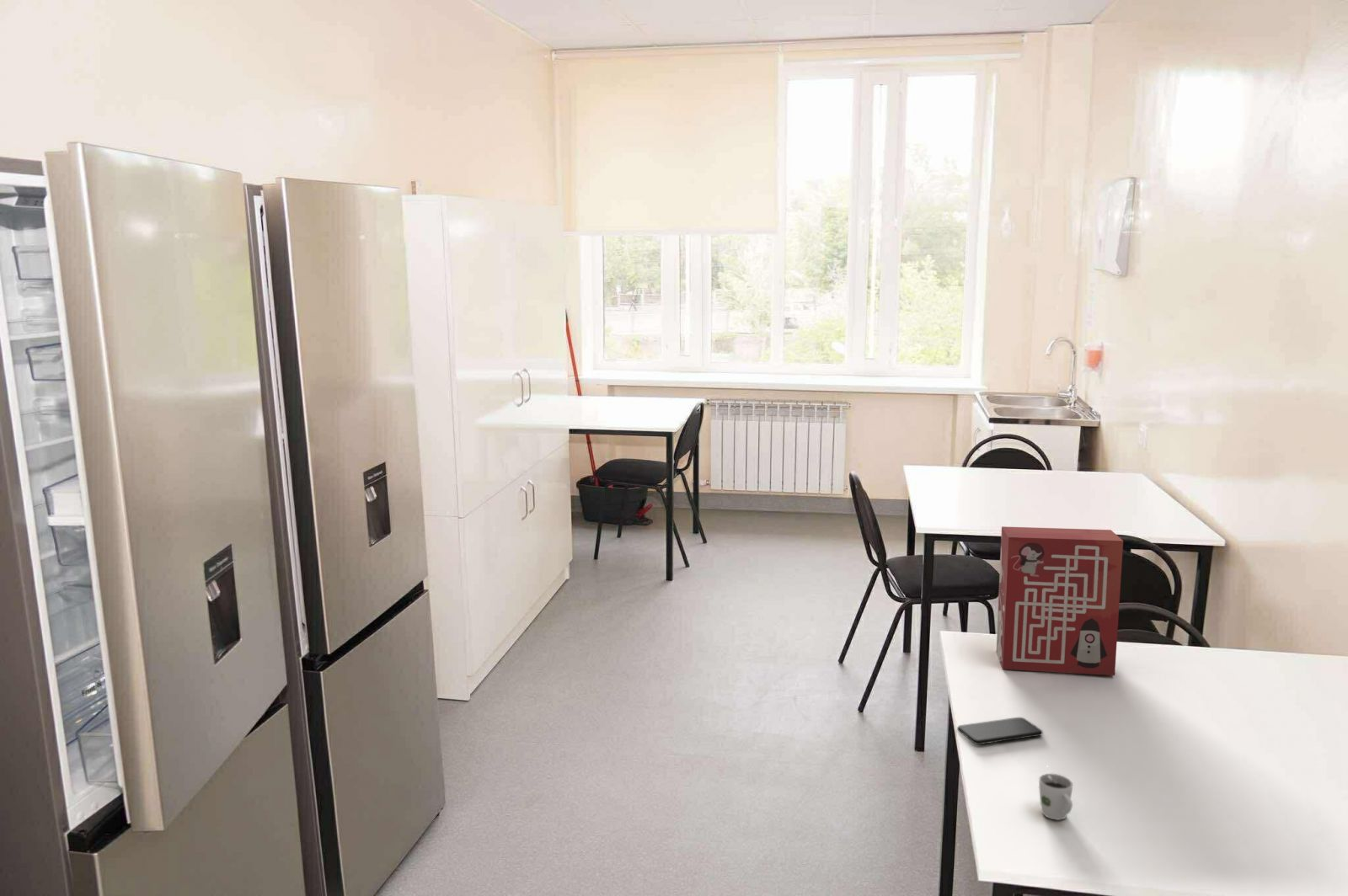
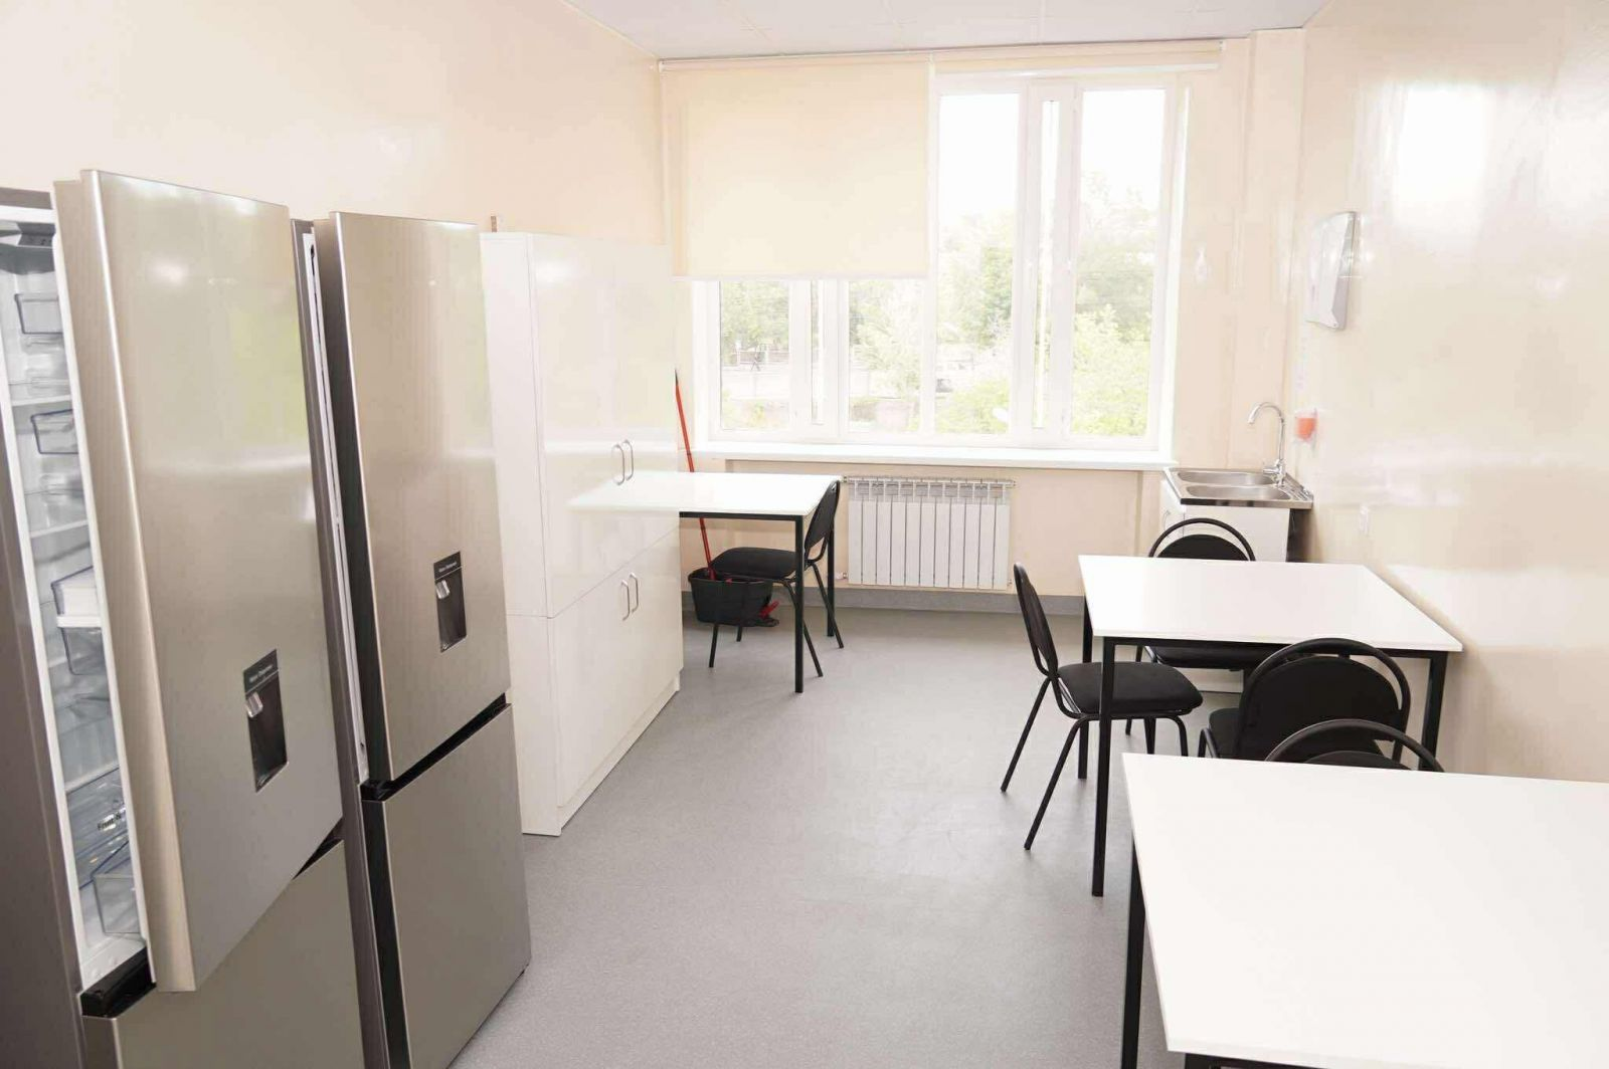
- smartphone [956,717,1044,745]
- cereal box [996,525,1124,676]
- cup [1038,768,1073,821]
